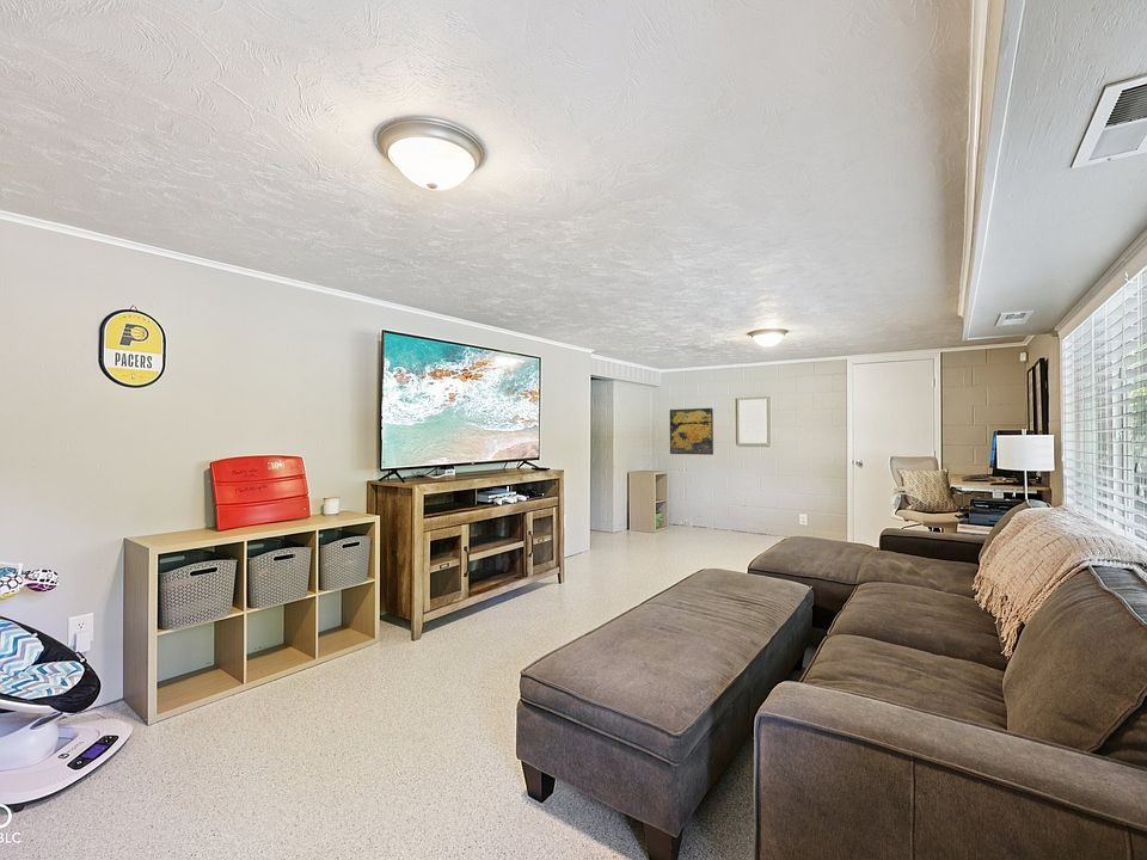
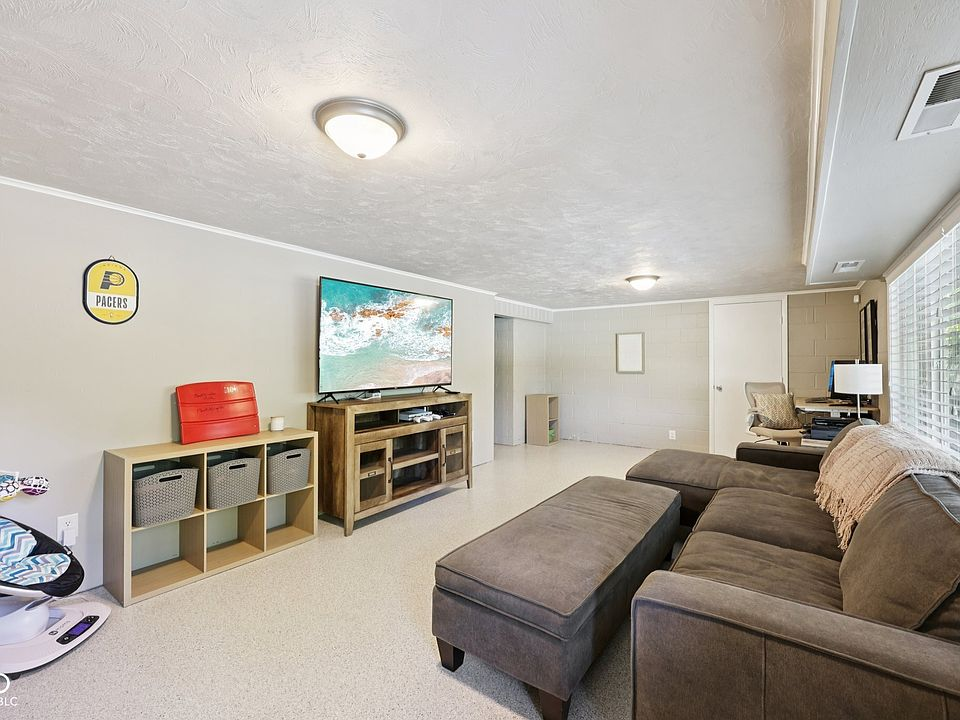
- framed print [669,407,714,456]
